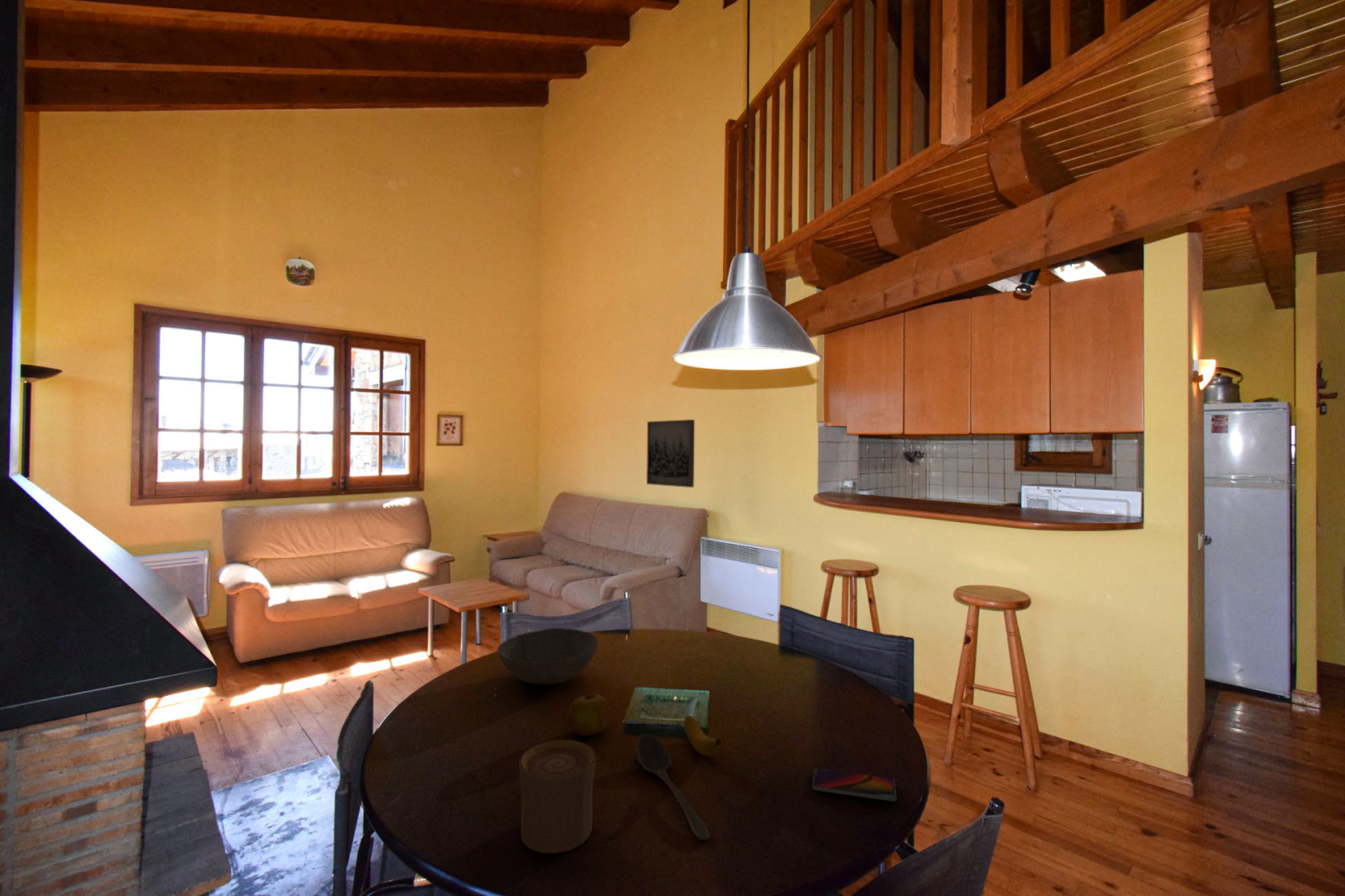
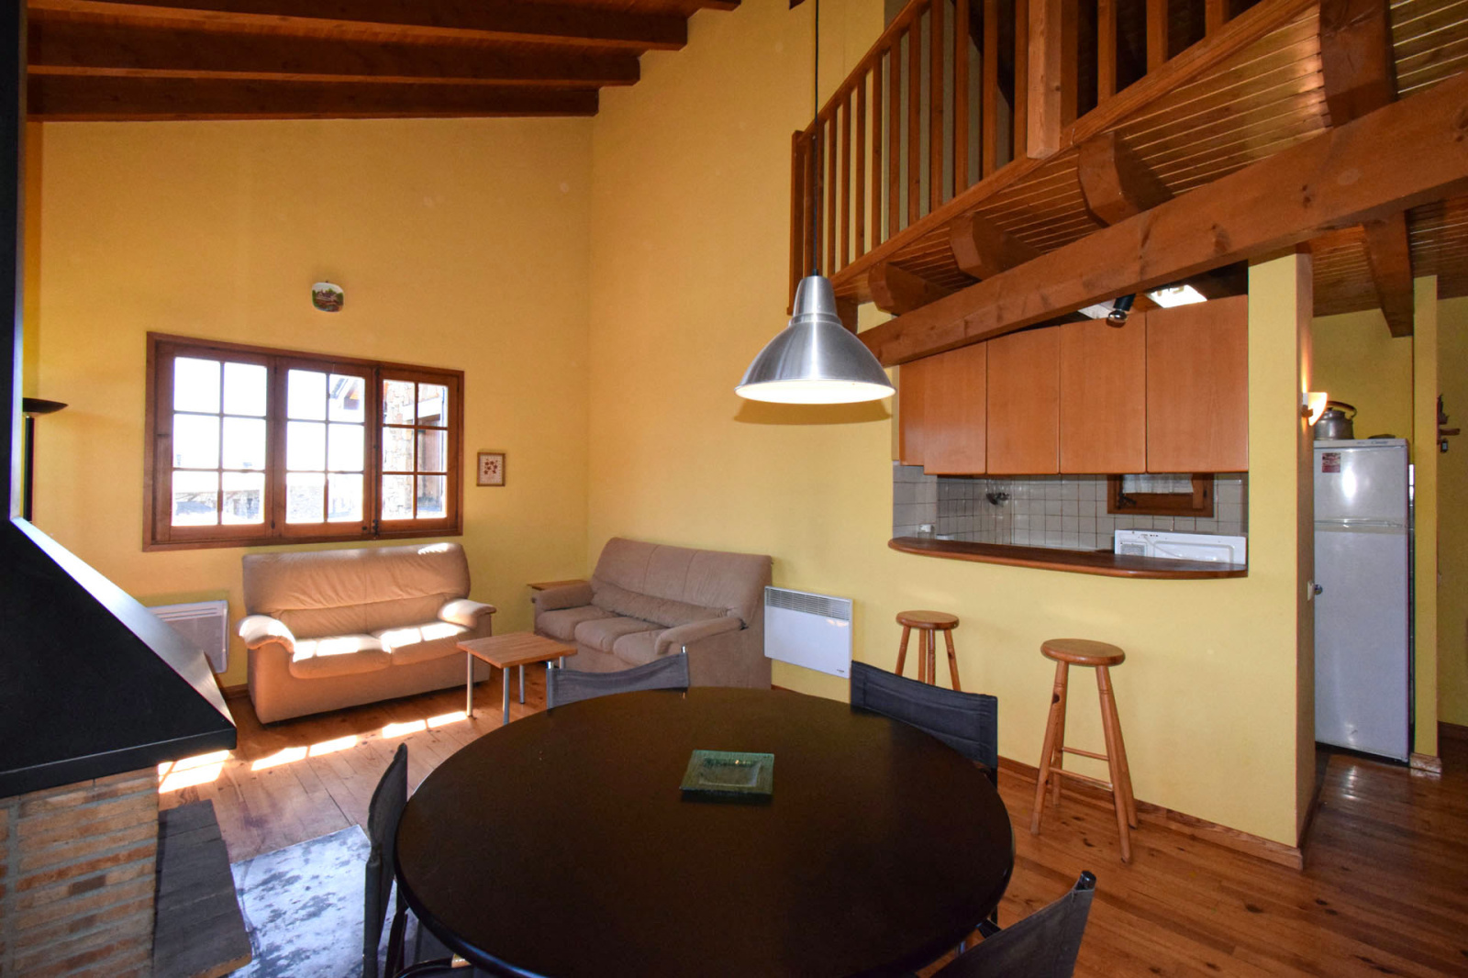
- banana [683,714,722,756]
- smartphone [812,767,897,802]
- fruit [567,693,612,736]
- bowl [497,627,599,685]
- cup [518,739,597,854]
- stirrer [636,733,710,841]
- wall art [646,419,695,488]
